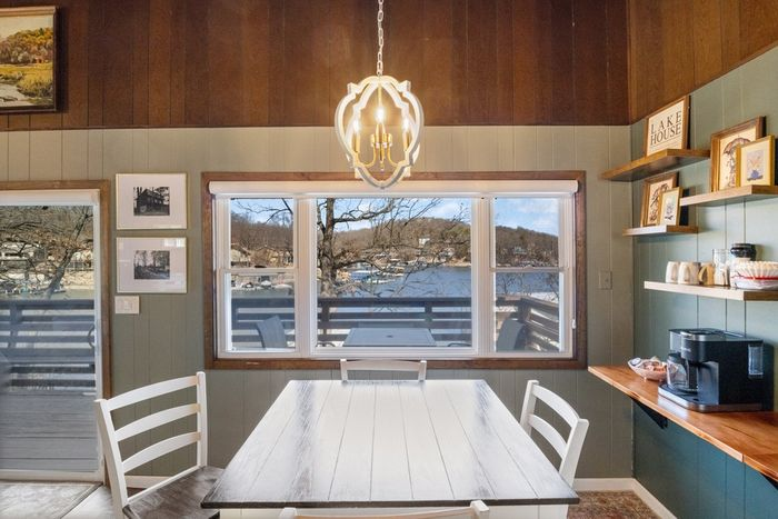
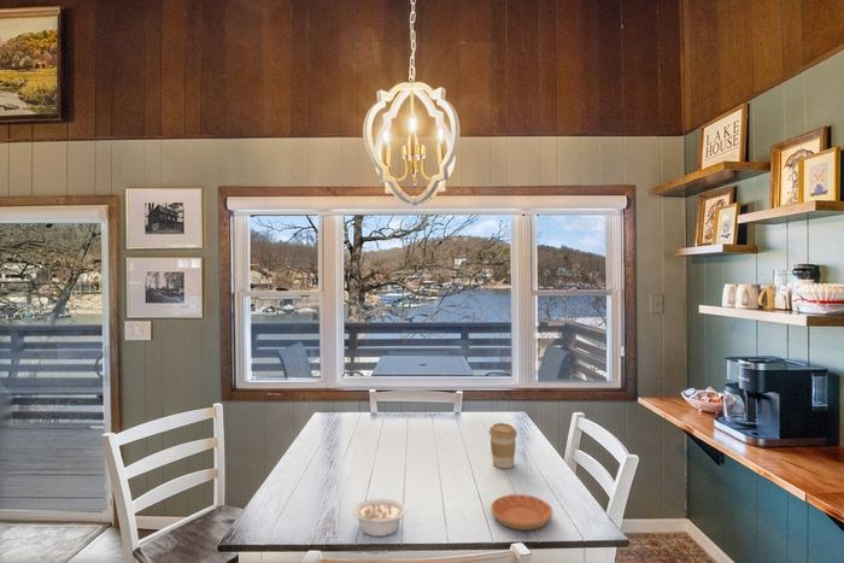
+ saucer [490,493,553,532]
+ coffee cup [488,422,518,469]
+ legume [351,497,408,538]
